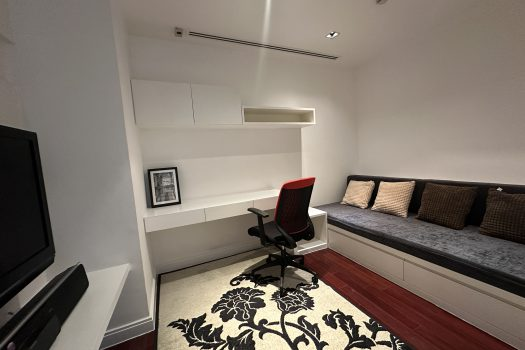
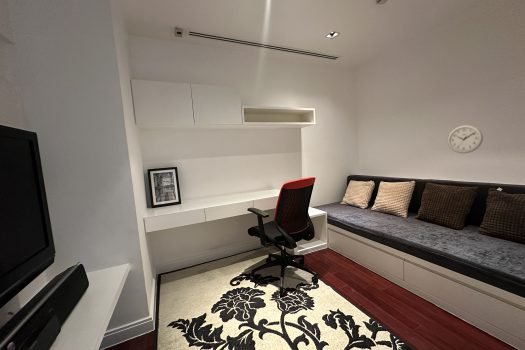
+ wall clock [446,124,484,154]
